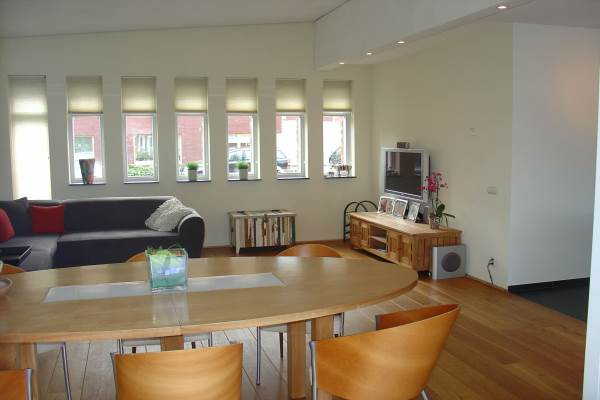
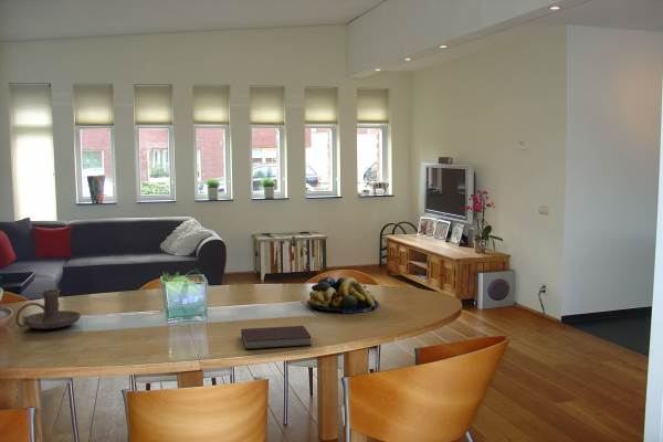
+ fruit bowl [305,276,380,314]
+ candle holder [14,288,82,330]
+ notebook [240,325,313,350]
